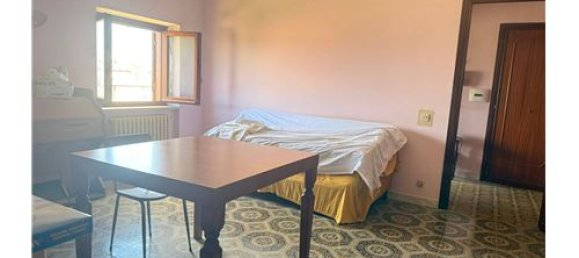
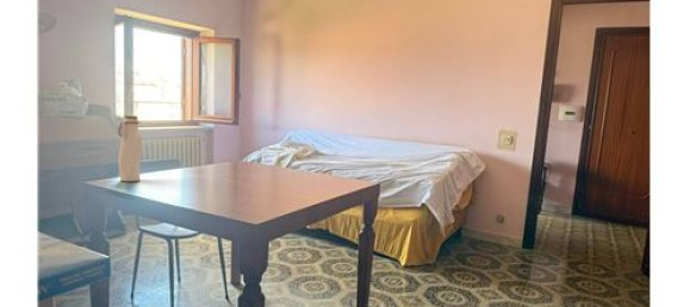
+ water bottle [117,114,143,182]
